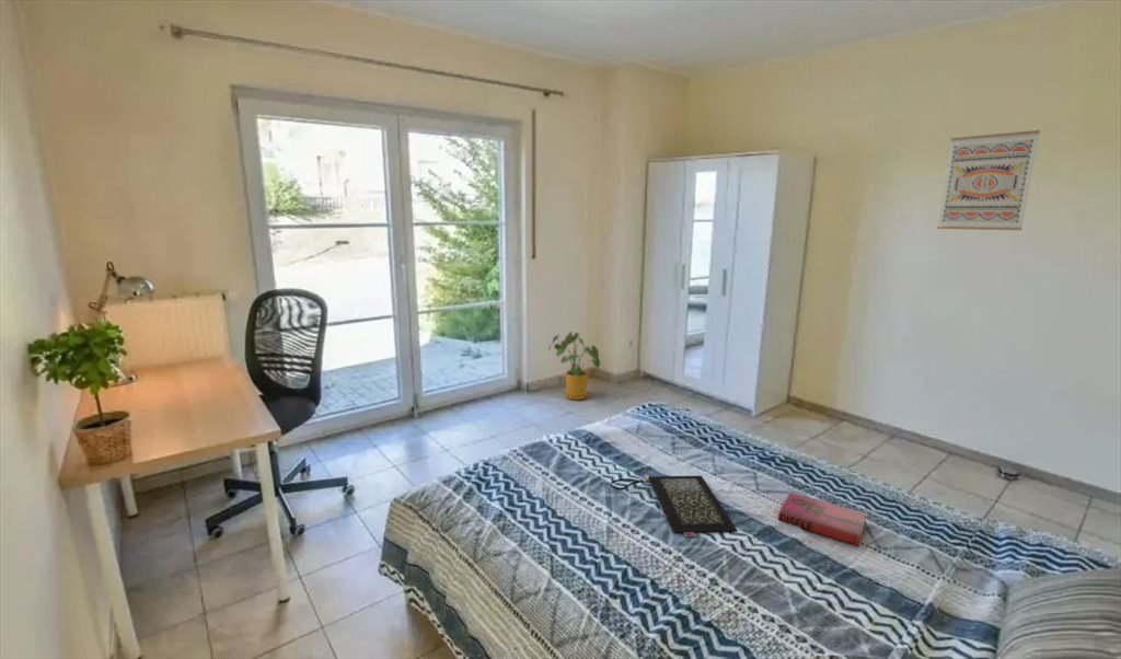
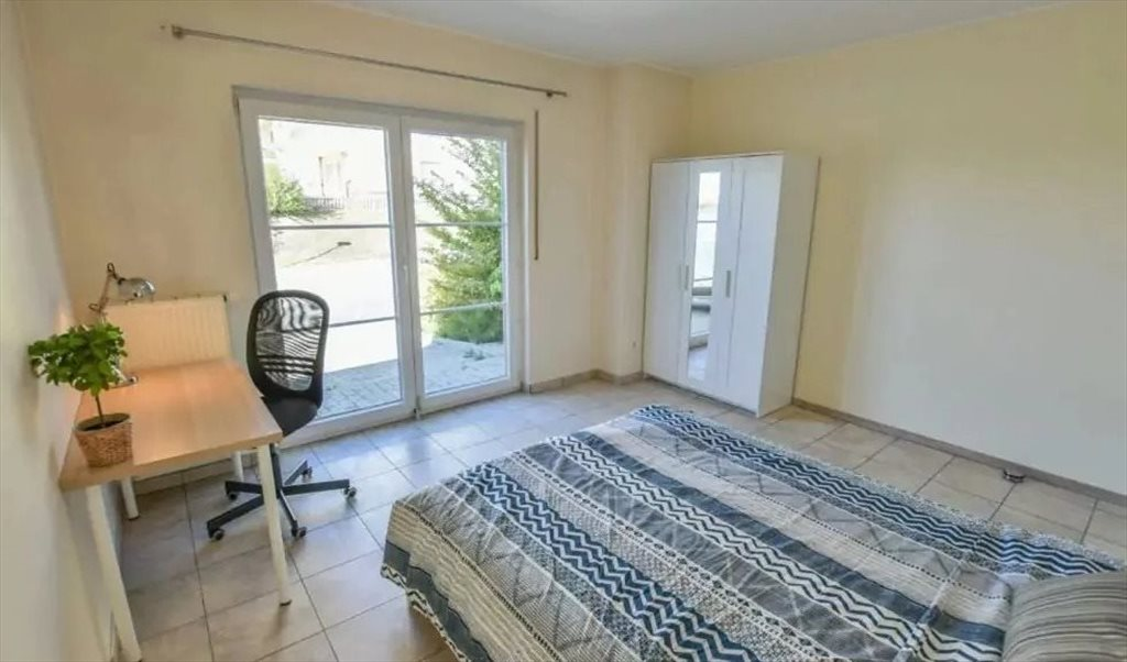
- house plant [547,331,601,401]
- wall art [936,129,1041,231]
- clutch bag [610,474,738,537]
- hardback book [777,492,867,547]
